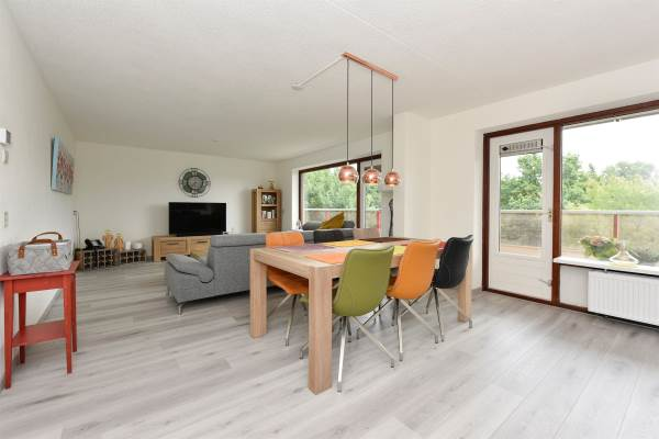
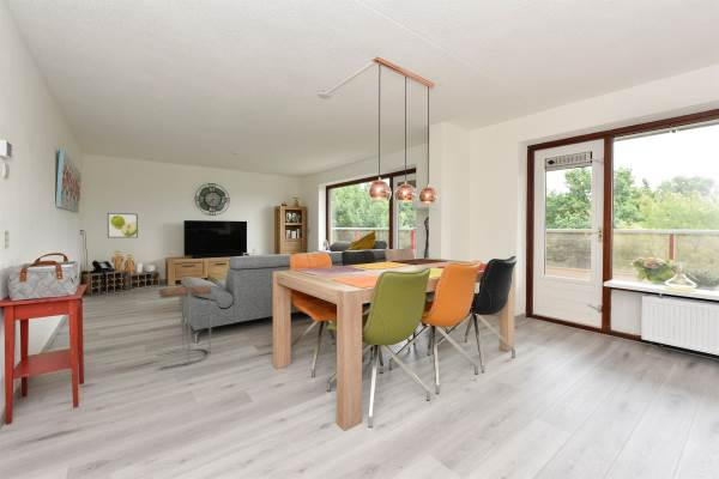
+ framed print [107,212,139,238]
+ side table [157,284,213,370]
